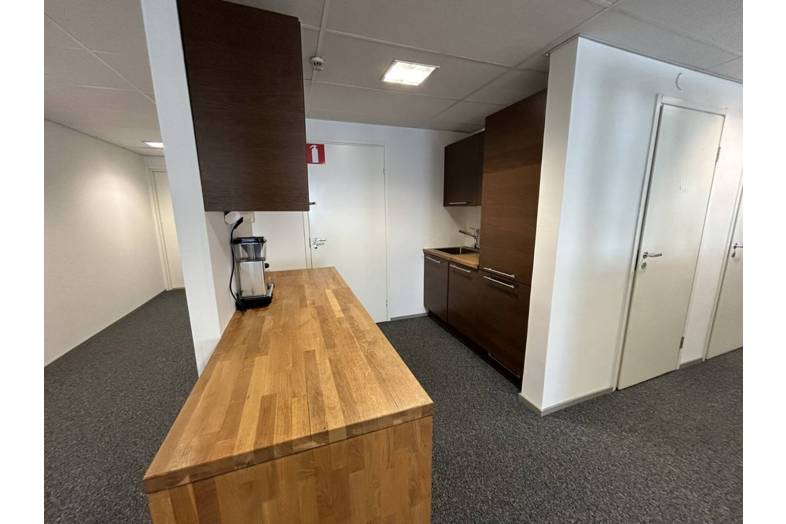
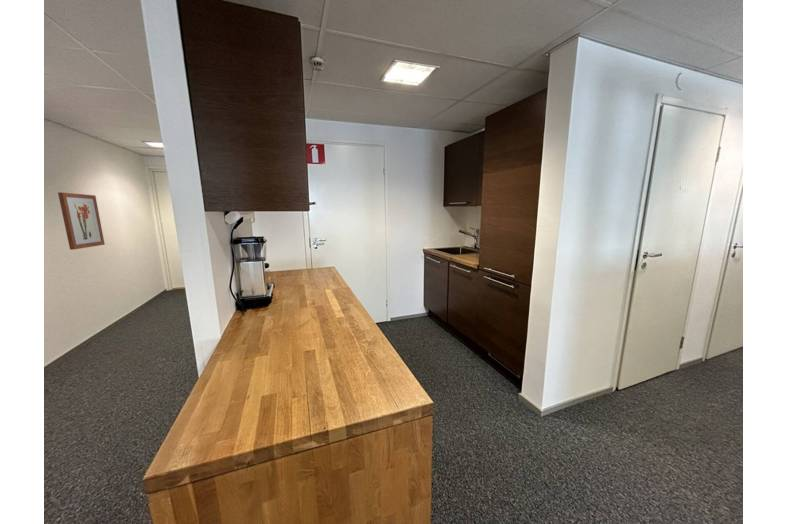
+ wall art [57,191,106,251]
